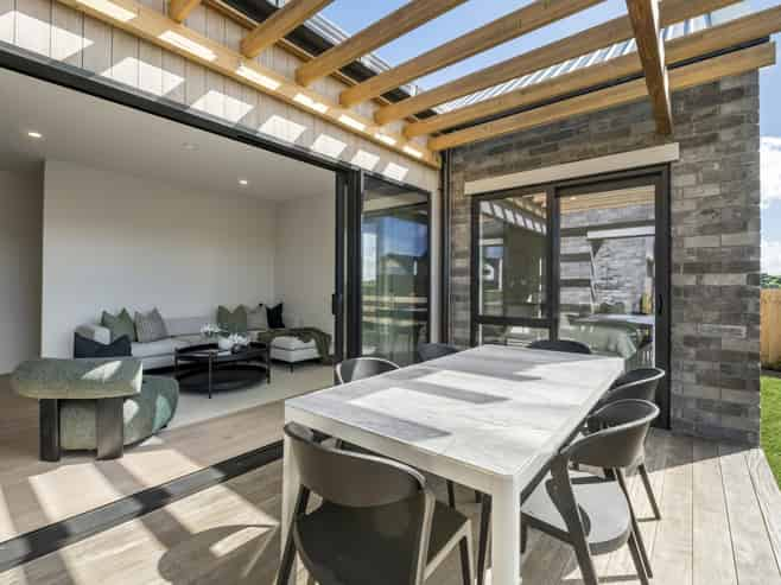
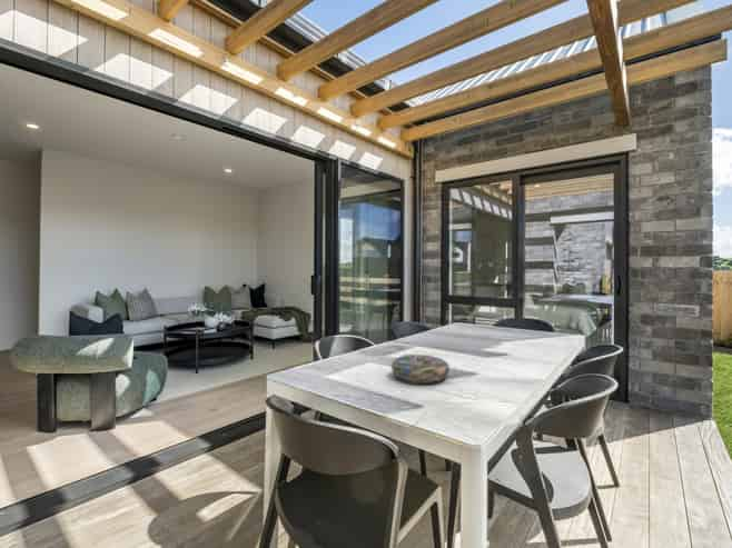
+ decorative bowl [390,352,451,383]
